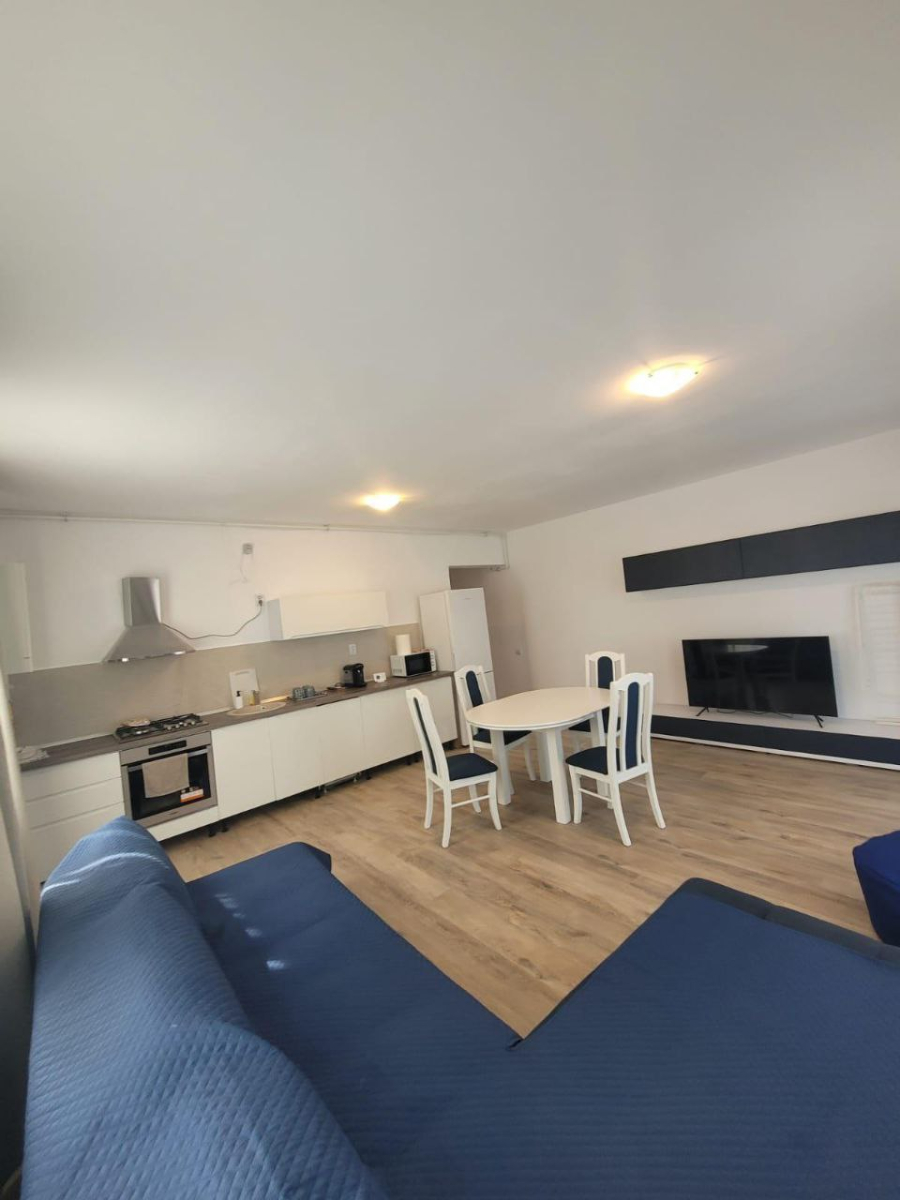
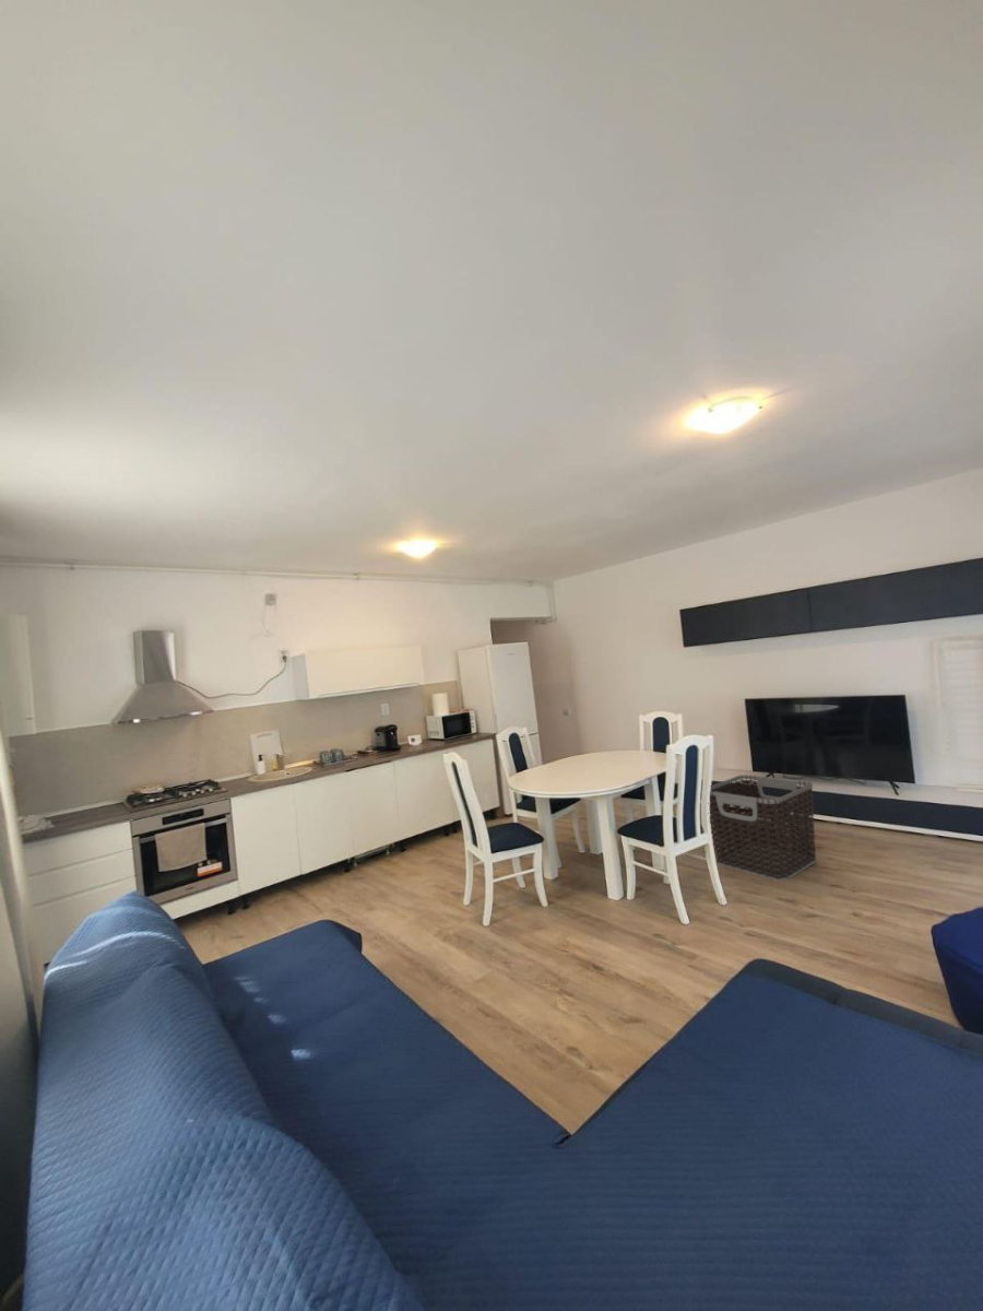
+ clothes hamper [709,773,817,882]
